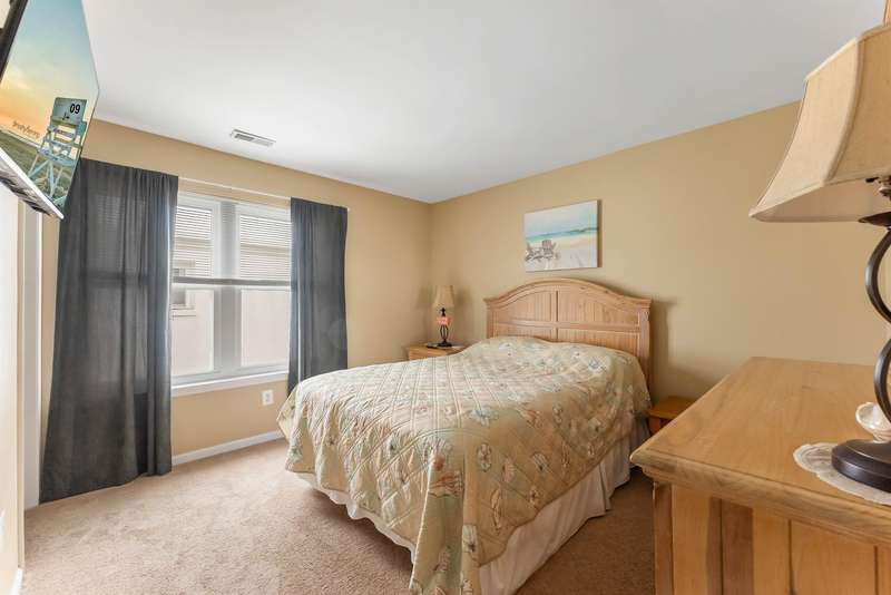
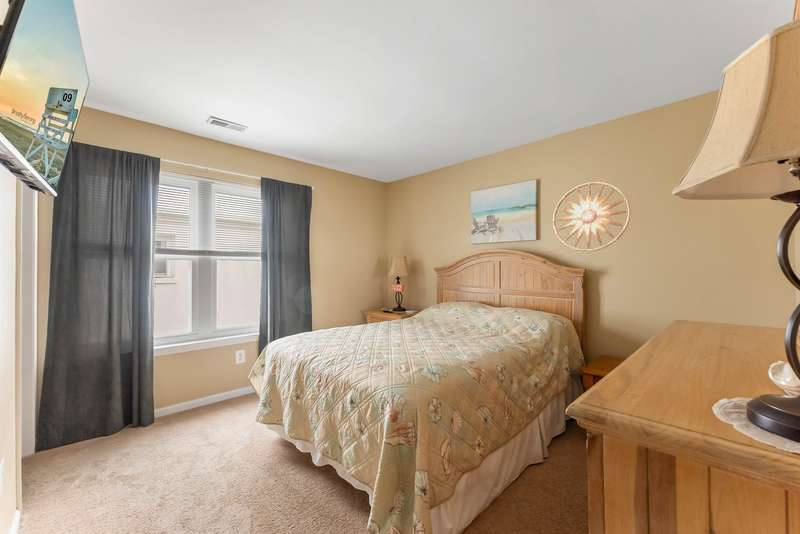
+ wall art [552,181,631,252]
